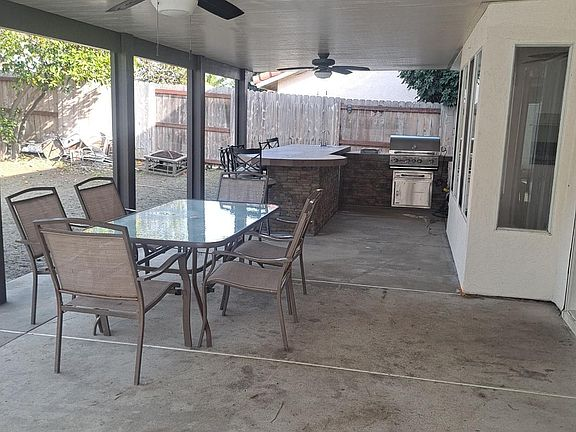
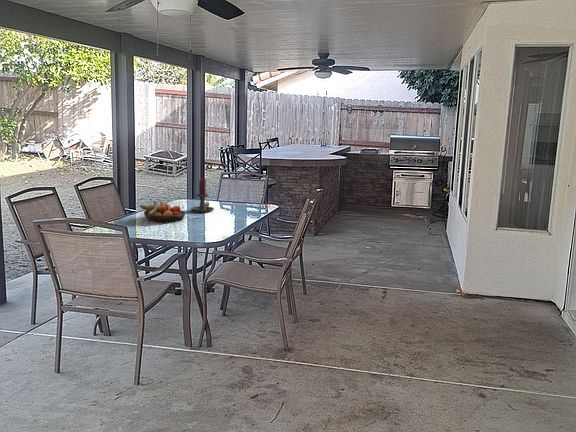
+ candle holder [190,178,215,213]
+ fruit bowl [139,200,187,223]
